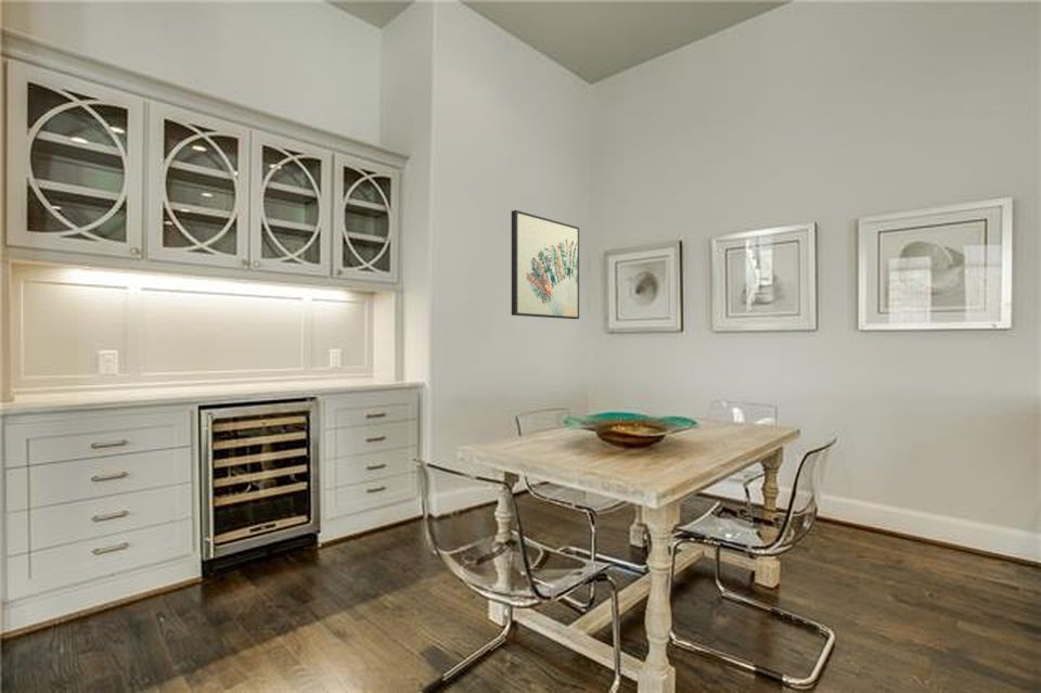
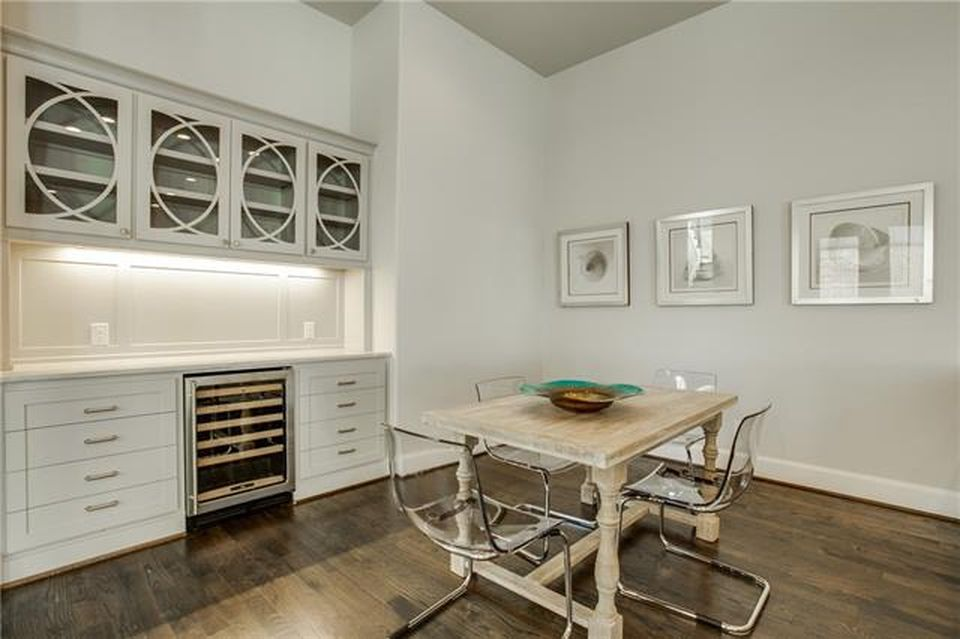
- wall art [511,209,580,320]
